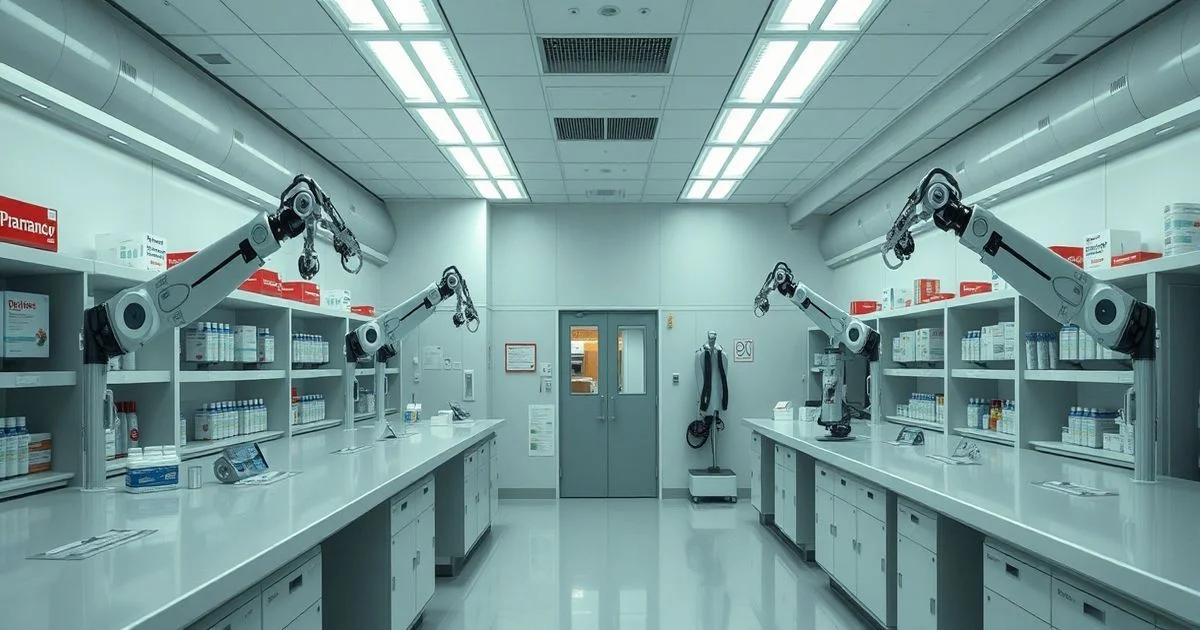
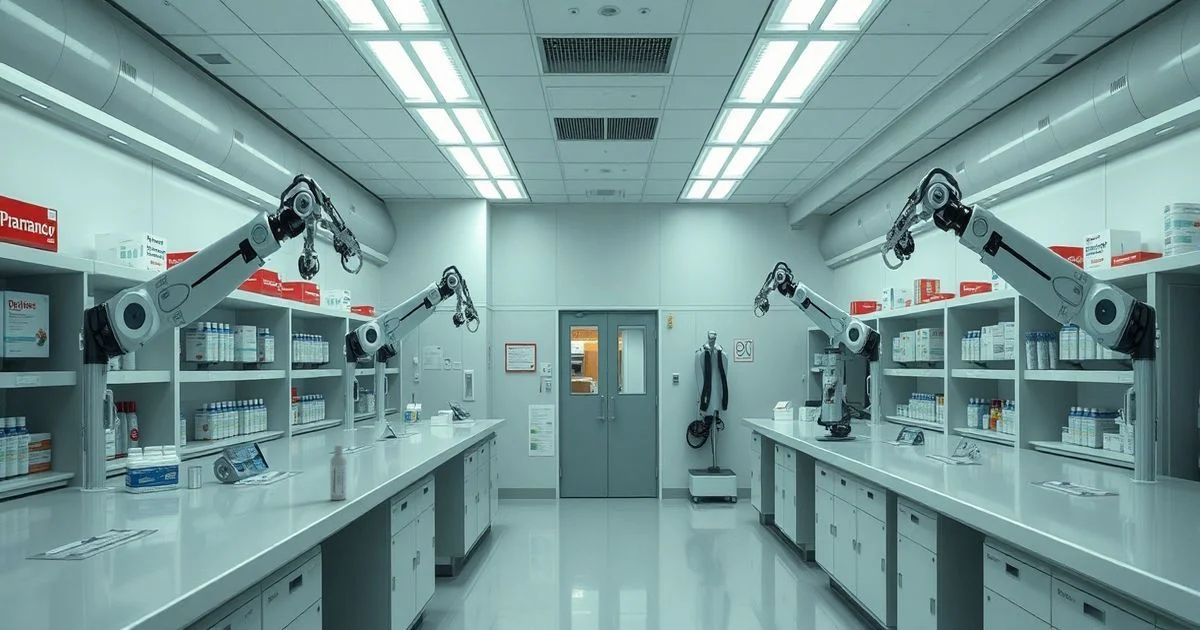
+ bottle [329,444,348,501]
